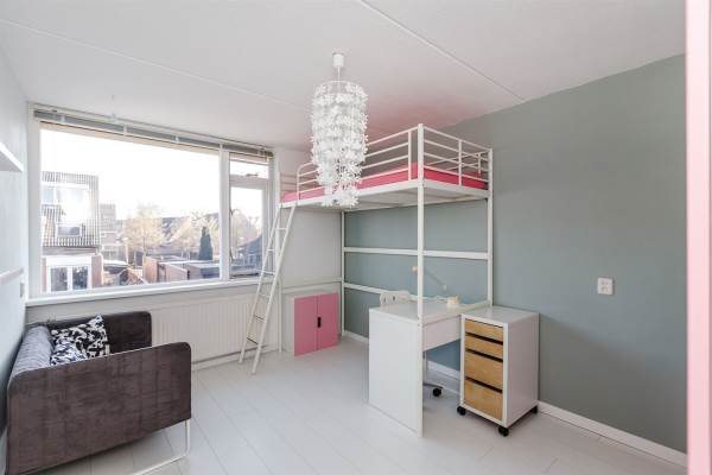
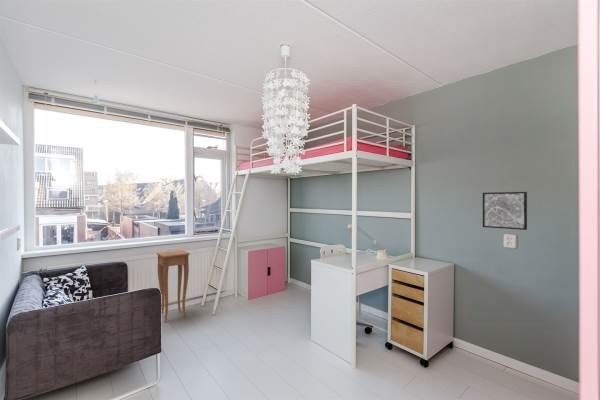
+ side table [156,249,191,323]
+ wall art [482,191,528,231]
